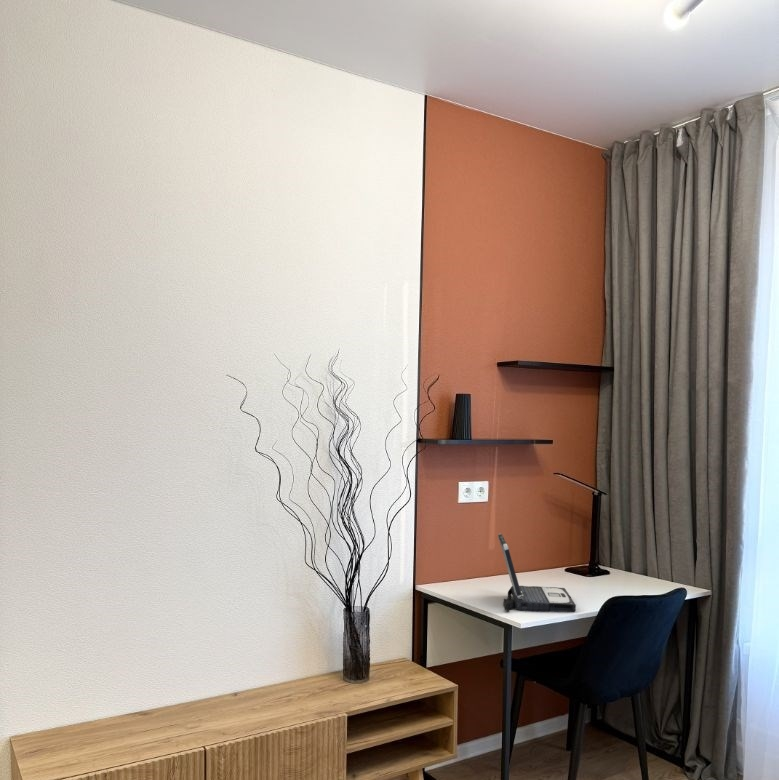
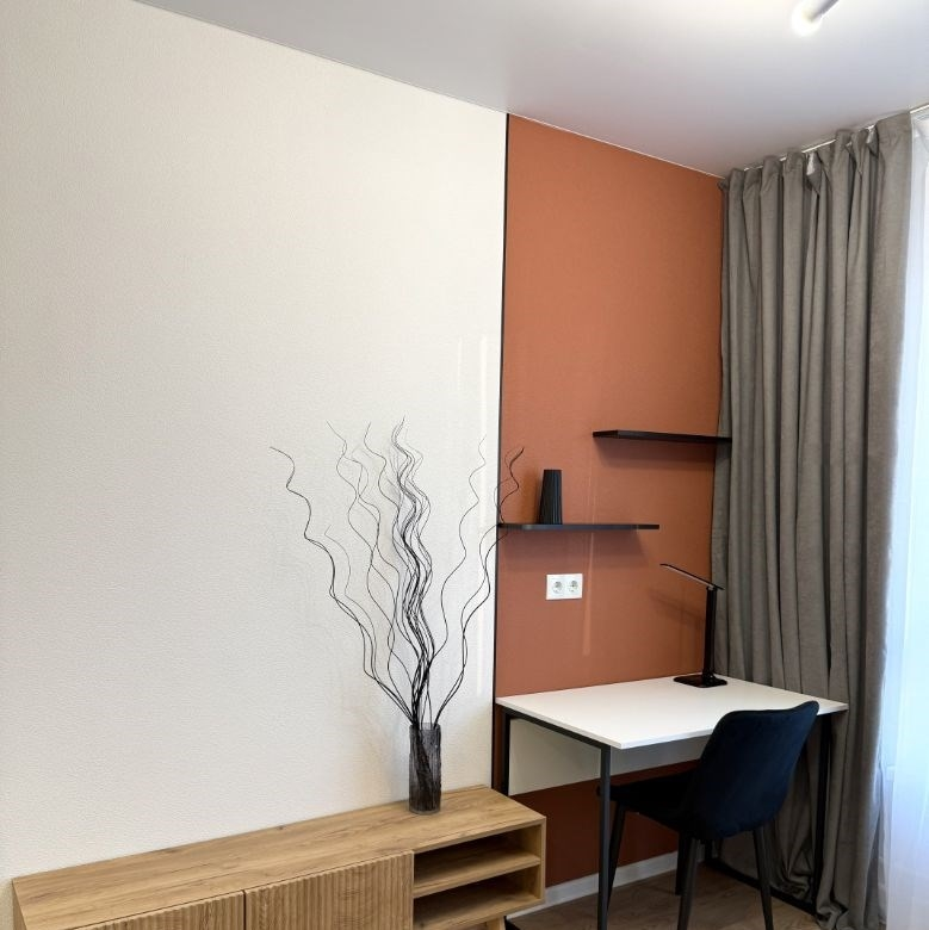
- laptop [497,533,577,613]
